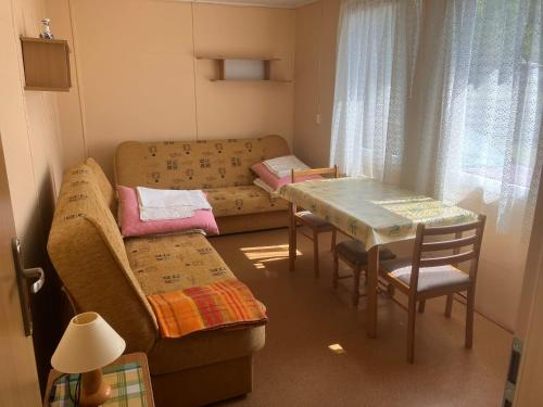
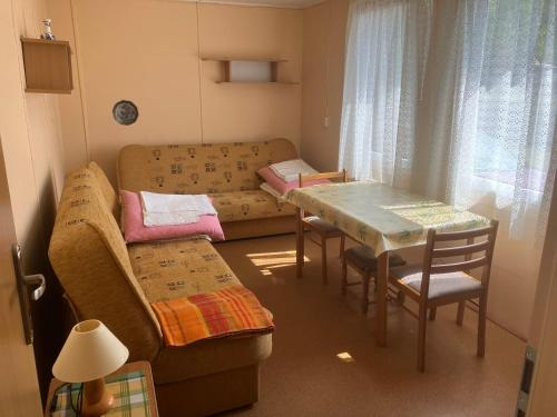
+ decorative plate [111,99,139,127]
